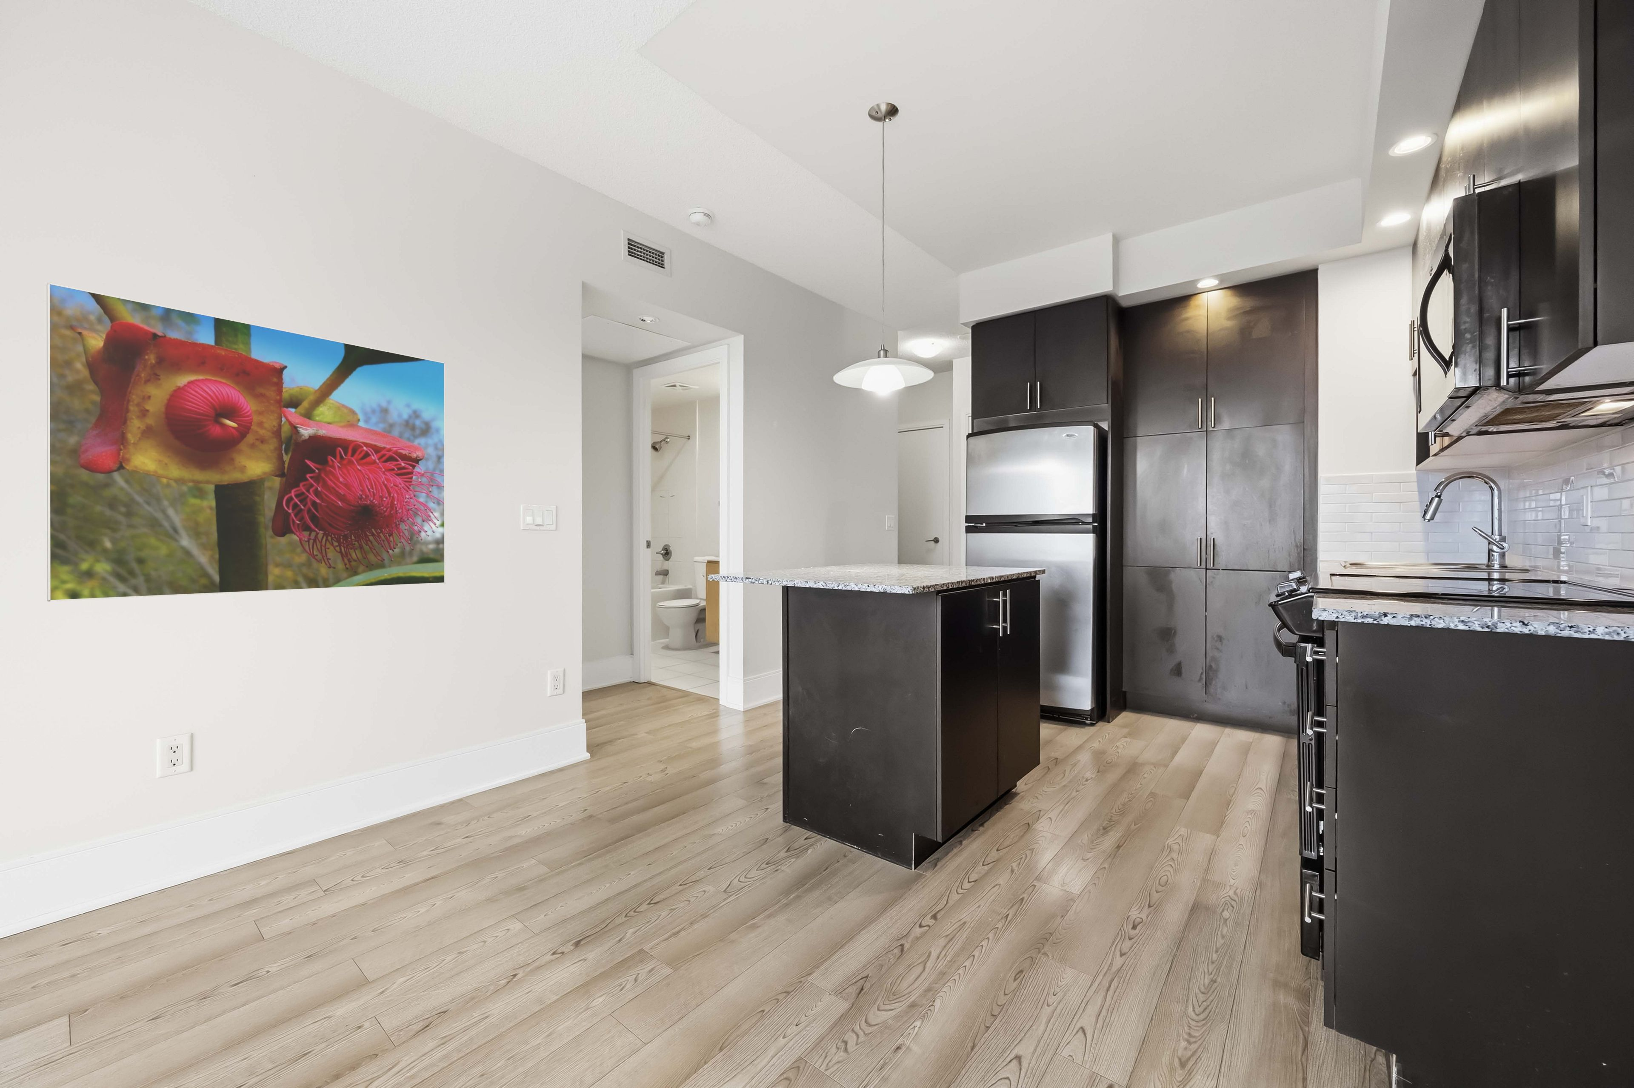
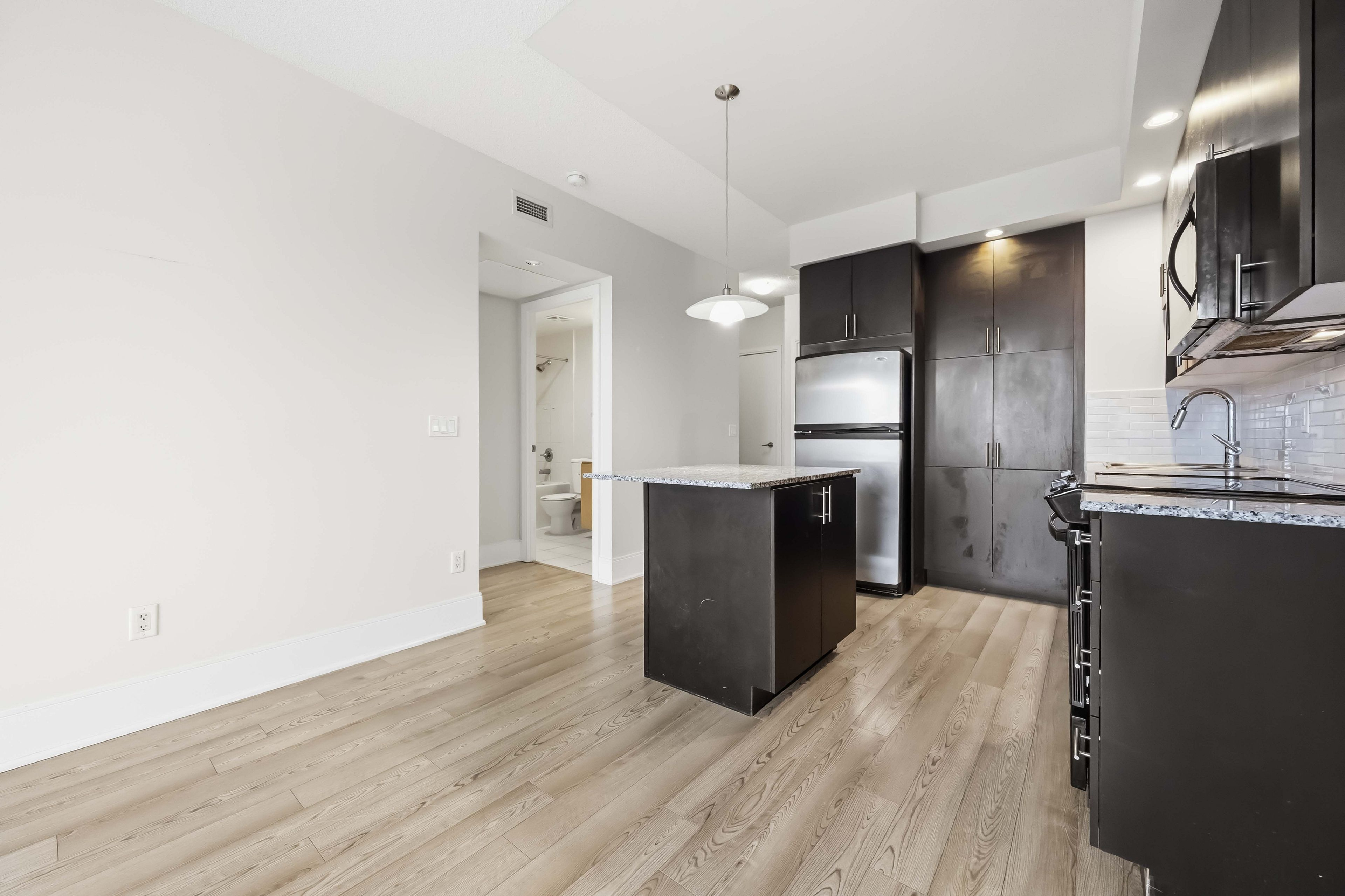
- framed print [46,282,446,602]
